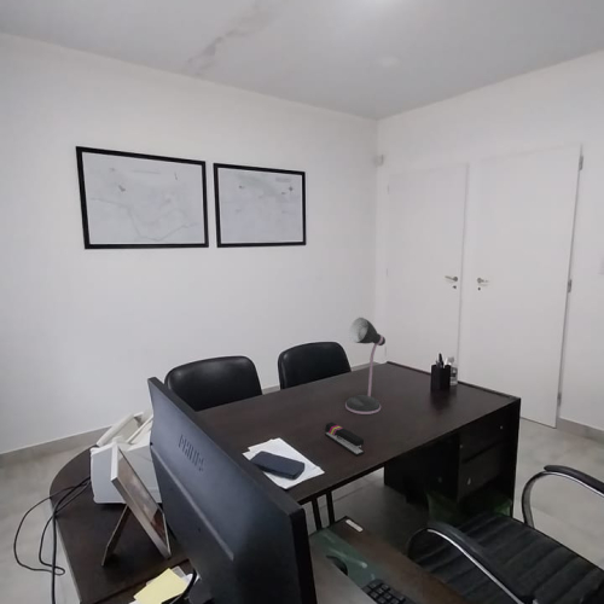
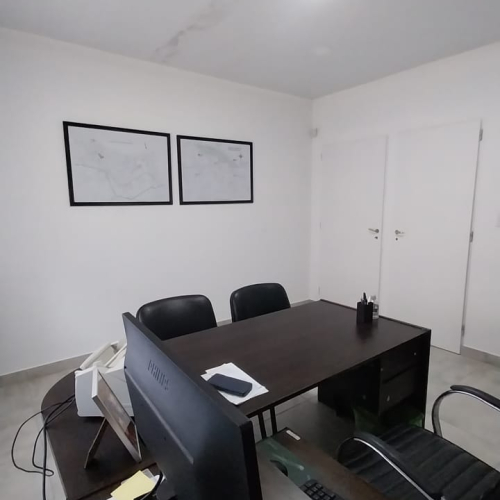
- stapler [324,422,365,457]
- desk lamp [344,316,387,416]
